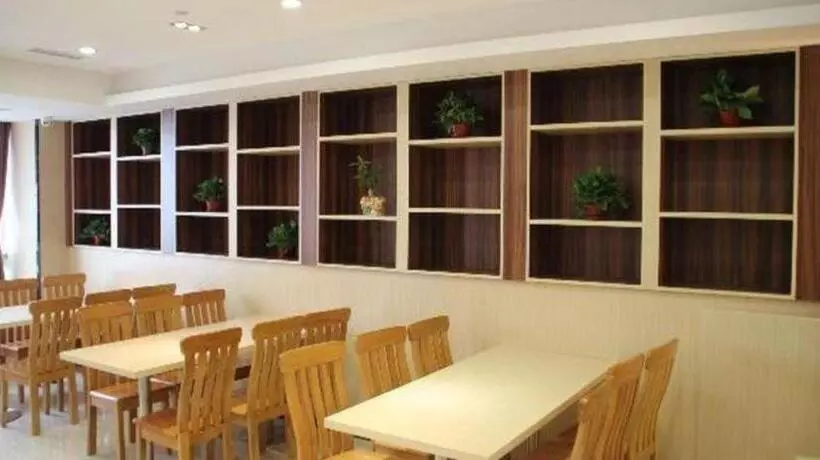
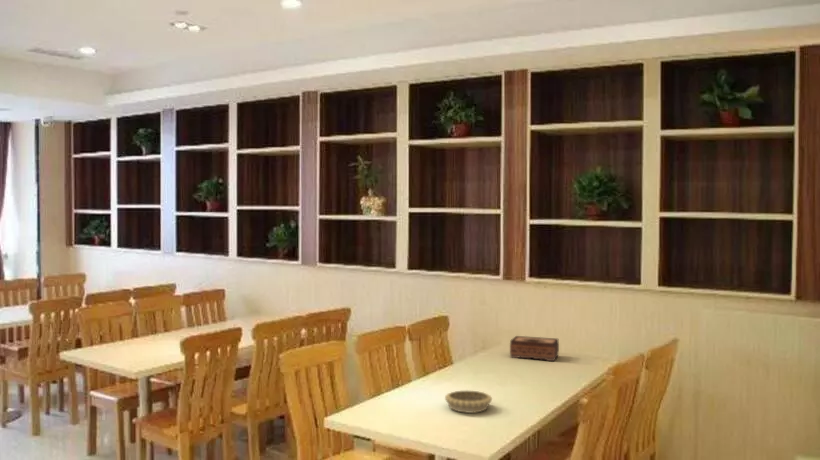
+ decorative bowl [444,389,493,414]
+ tissue box [509,335,560,362]
